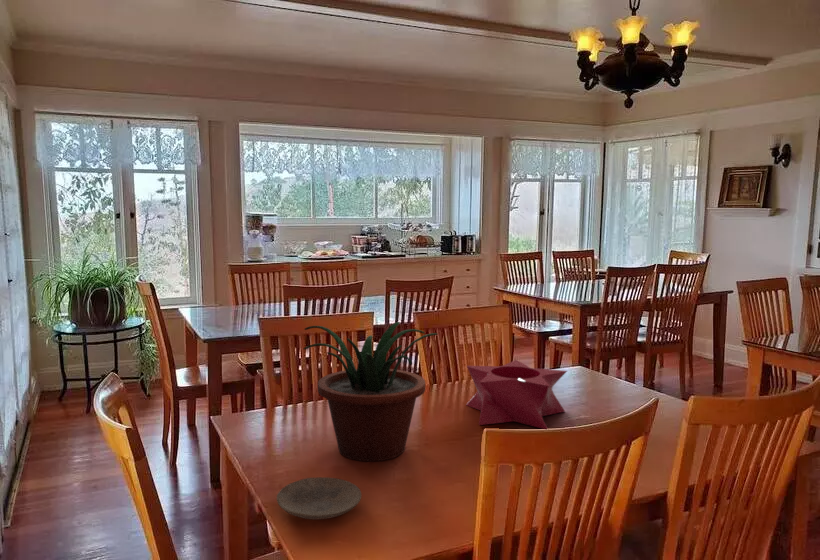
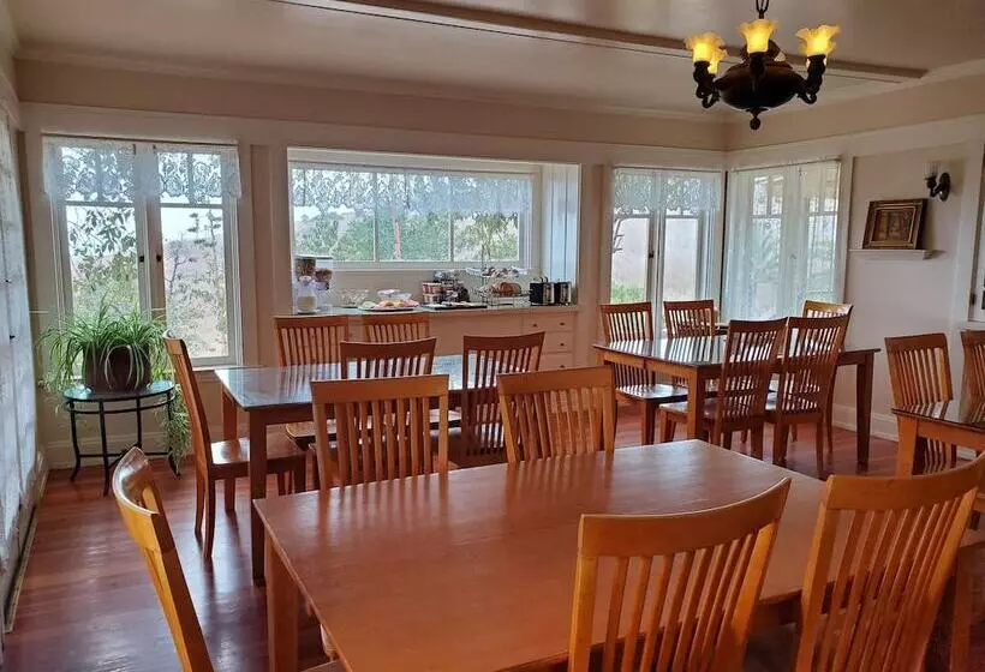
- potted plant [303,321,438,462]
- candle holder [465,359,568,430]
- plate [276,476,362,520]
